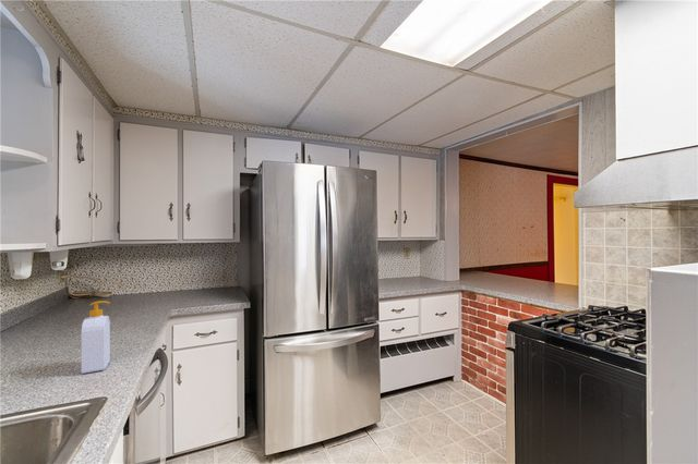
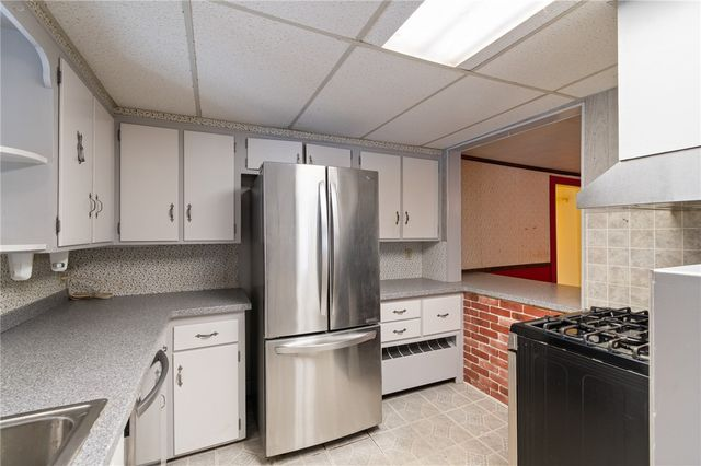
- soap bottle [81,300,111,375]
